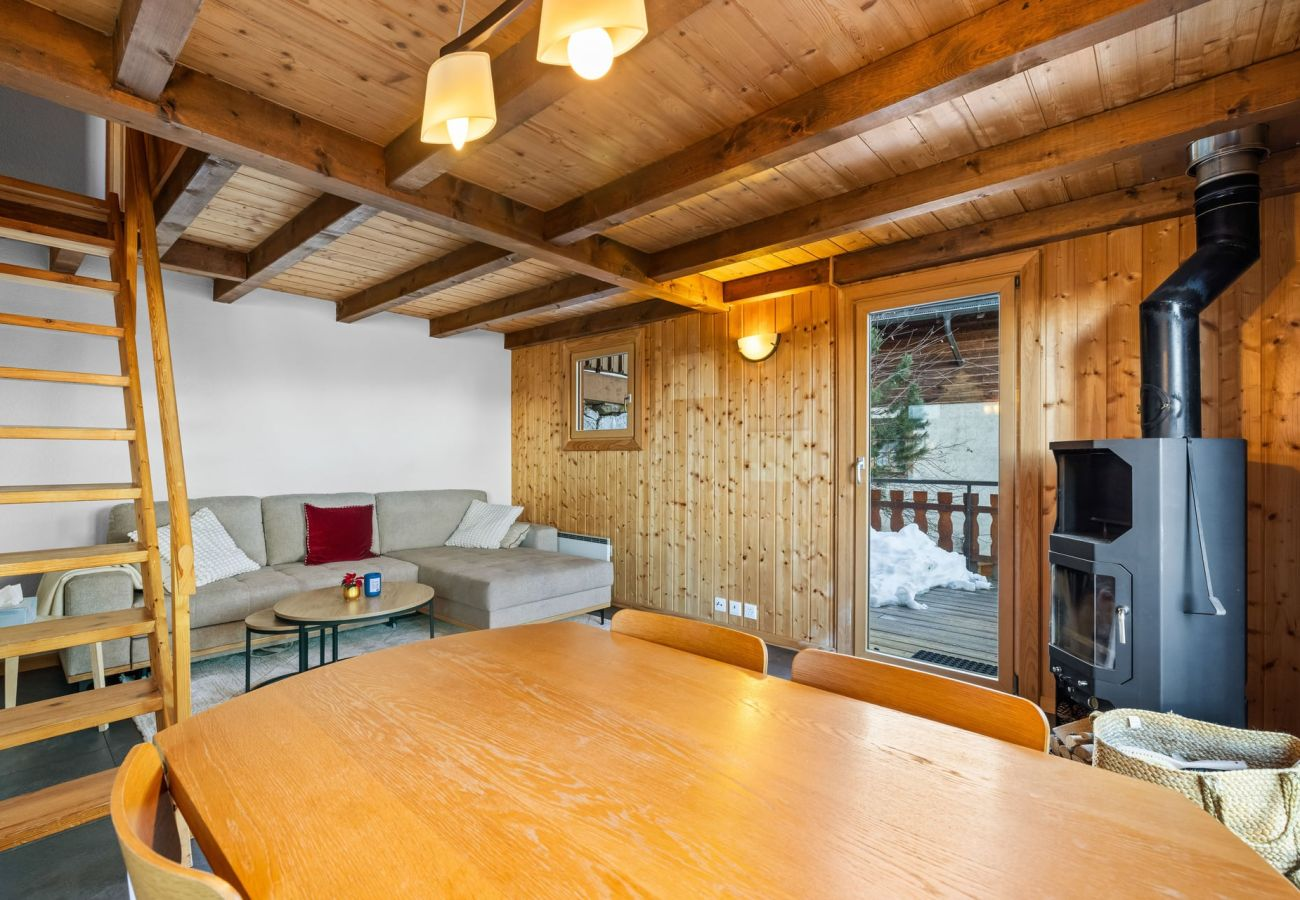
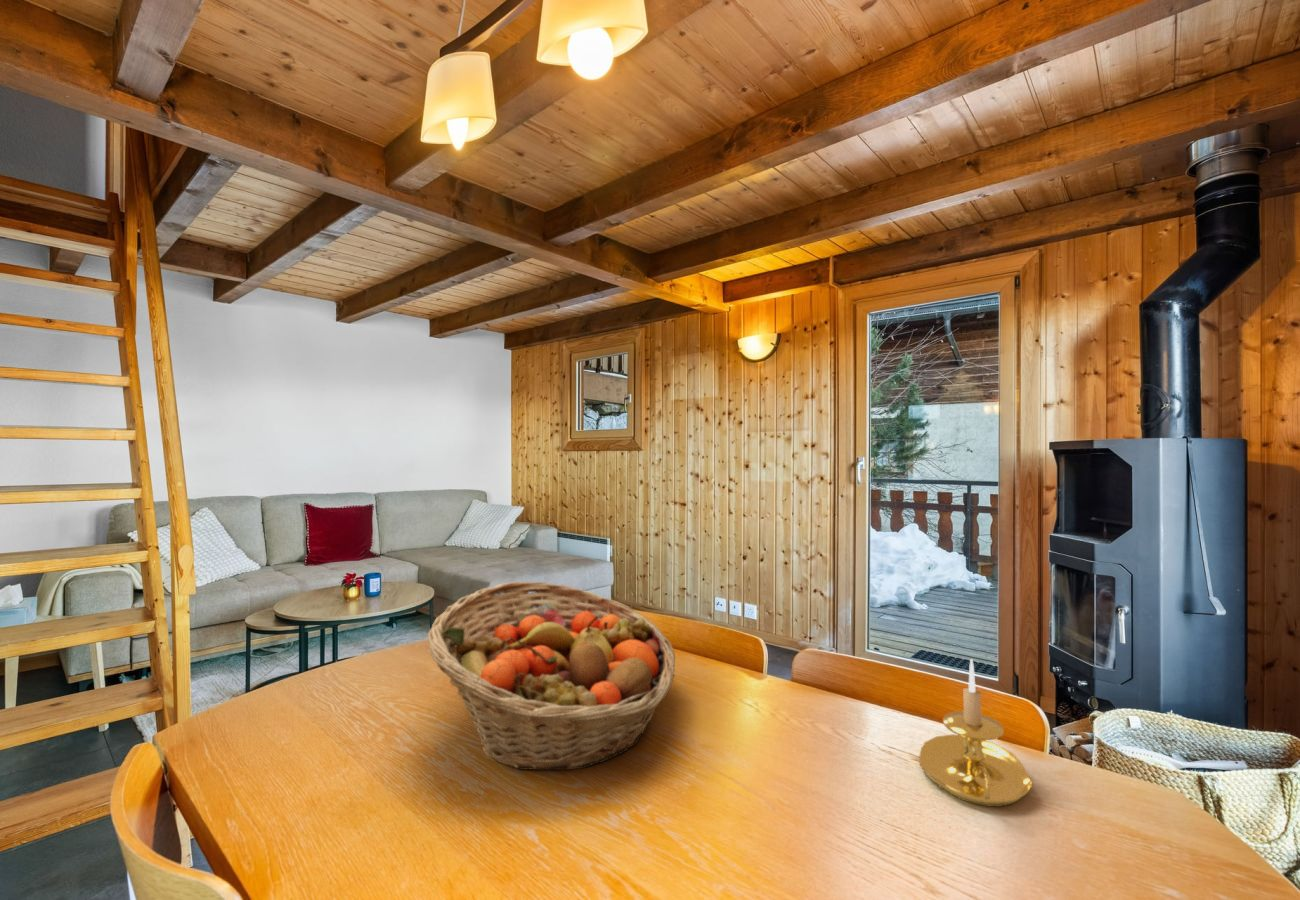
+ candle holder [918,658,1033,808]
+ fruit basket [427,581,676,771]
